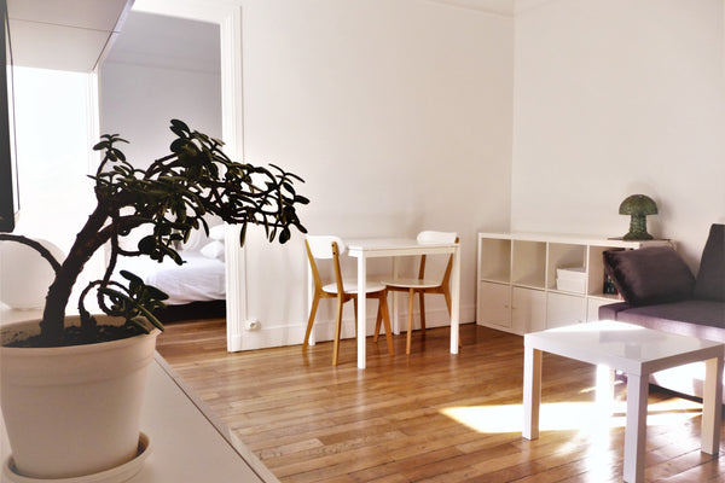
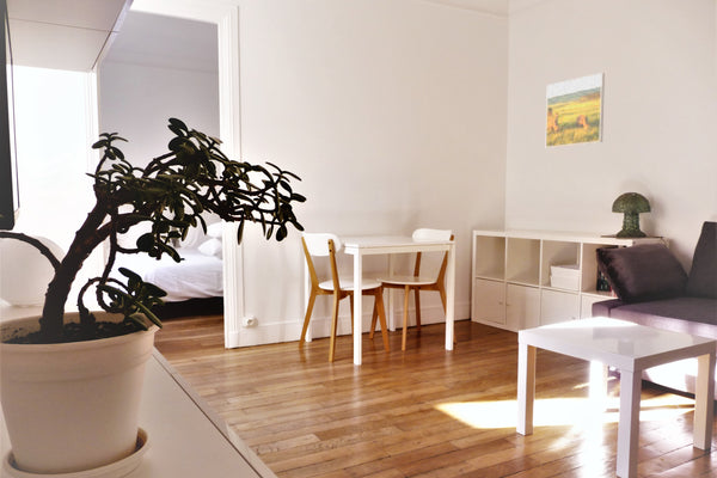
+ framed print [545,72,606,149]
